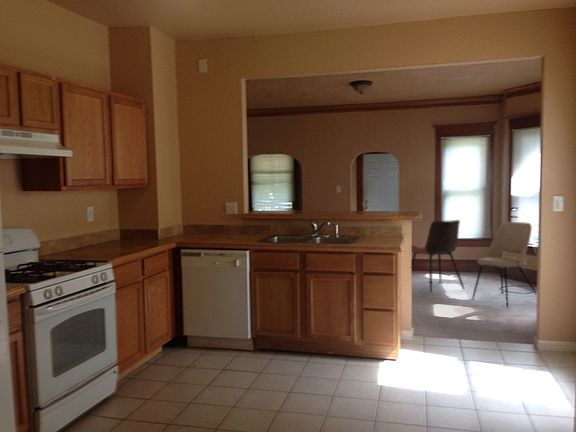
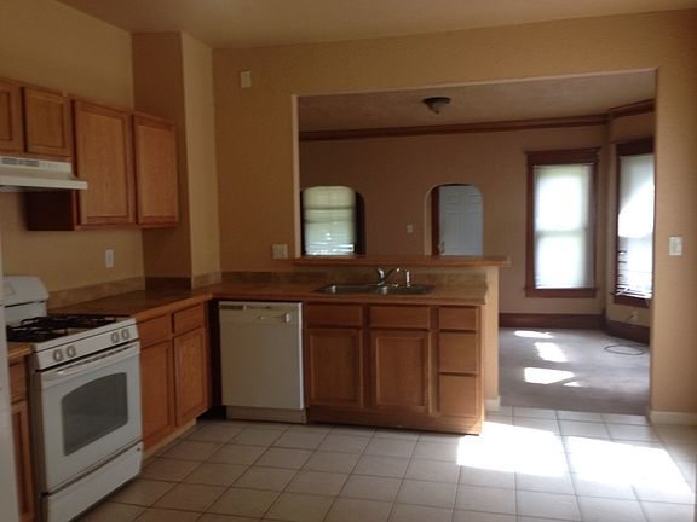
- dining chair [411,219,466,293]
- dining chair [471,221,537,308]
